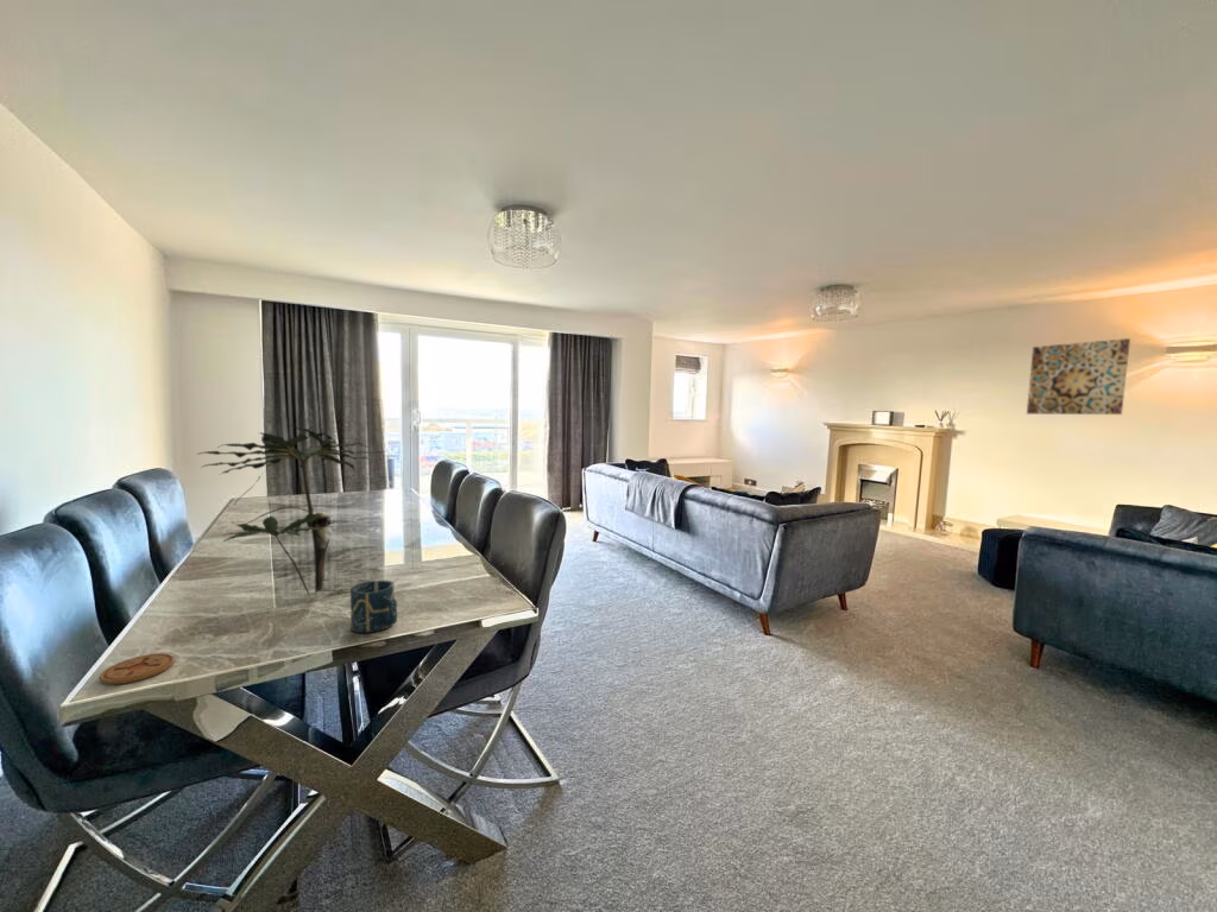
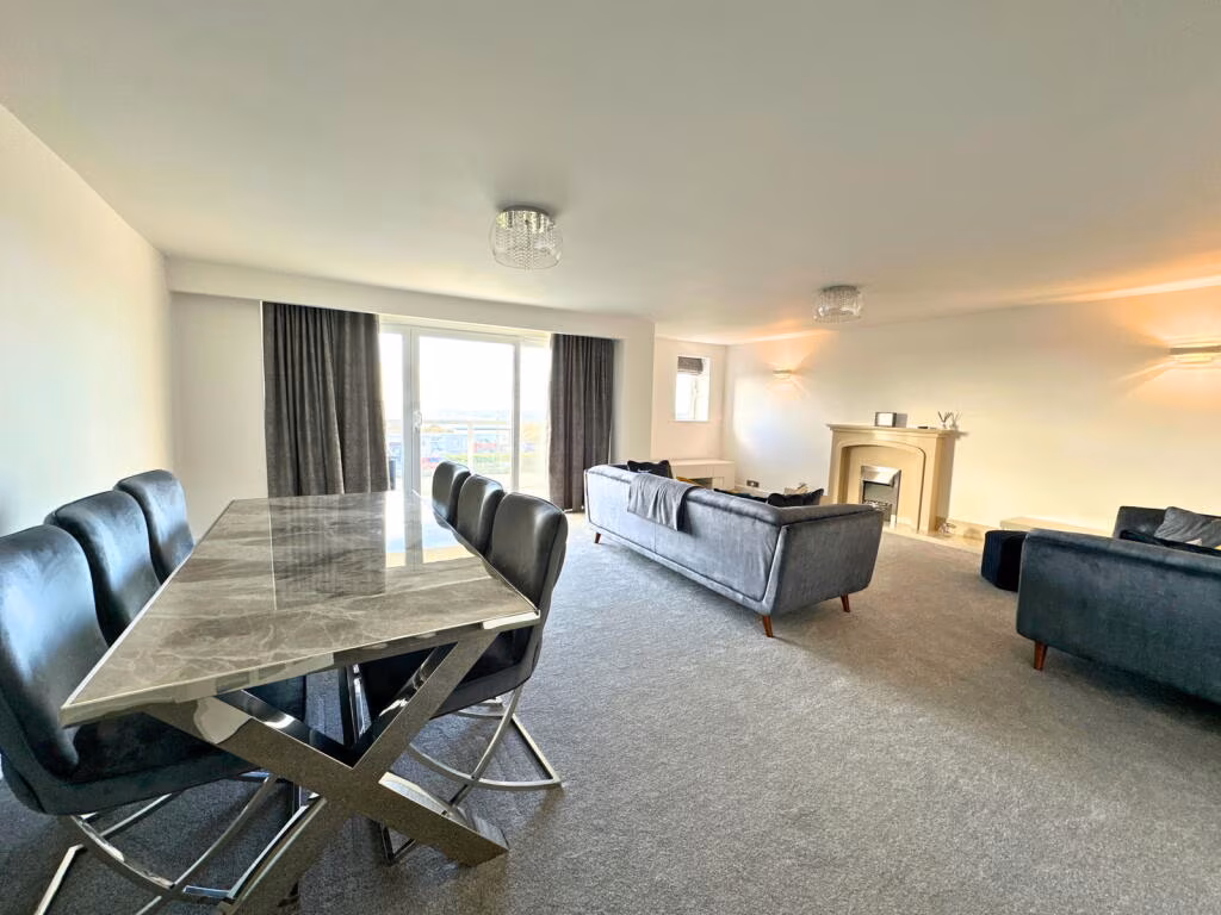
- coaster [99,652,176,685]
- wall art [1026,337,1131,416]
- plant [197,424,384,597]
- cup [349,578,398,634]
